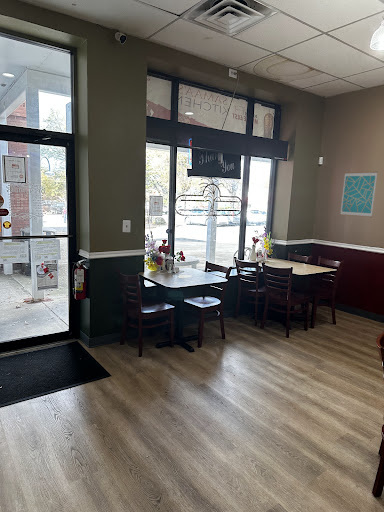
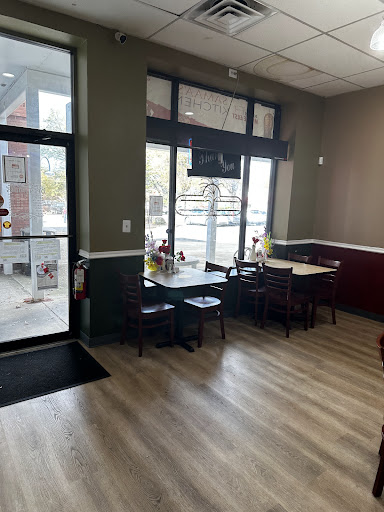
- wall art [339,171,379,218]
